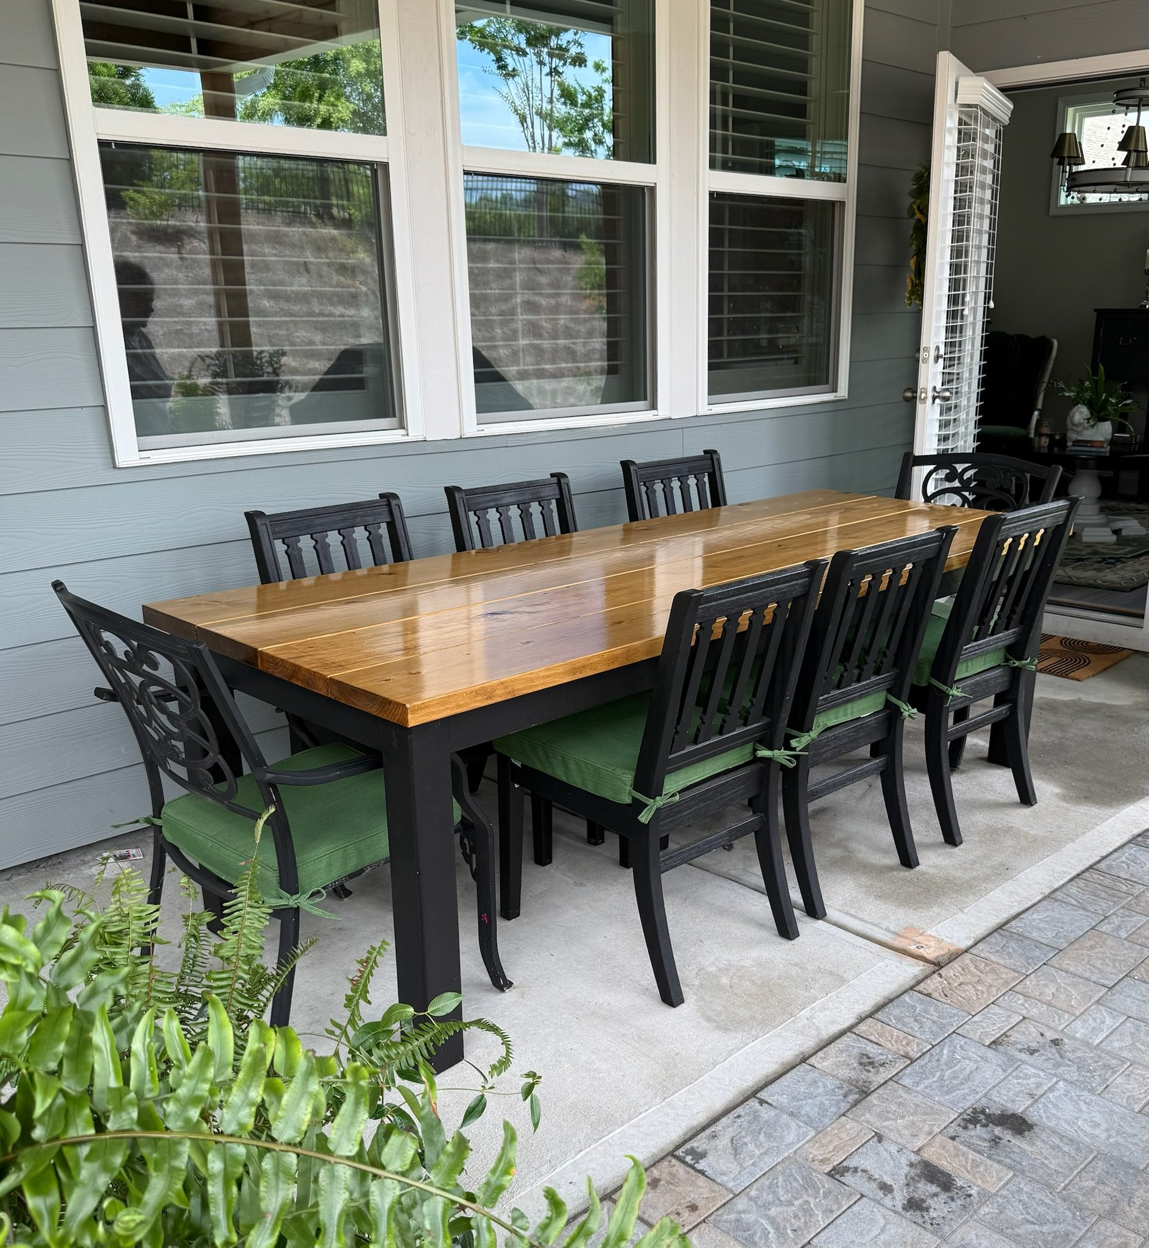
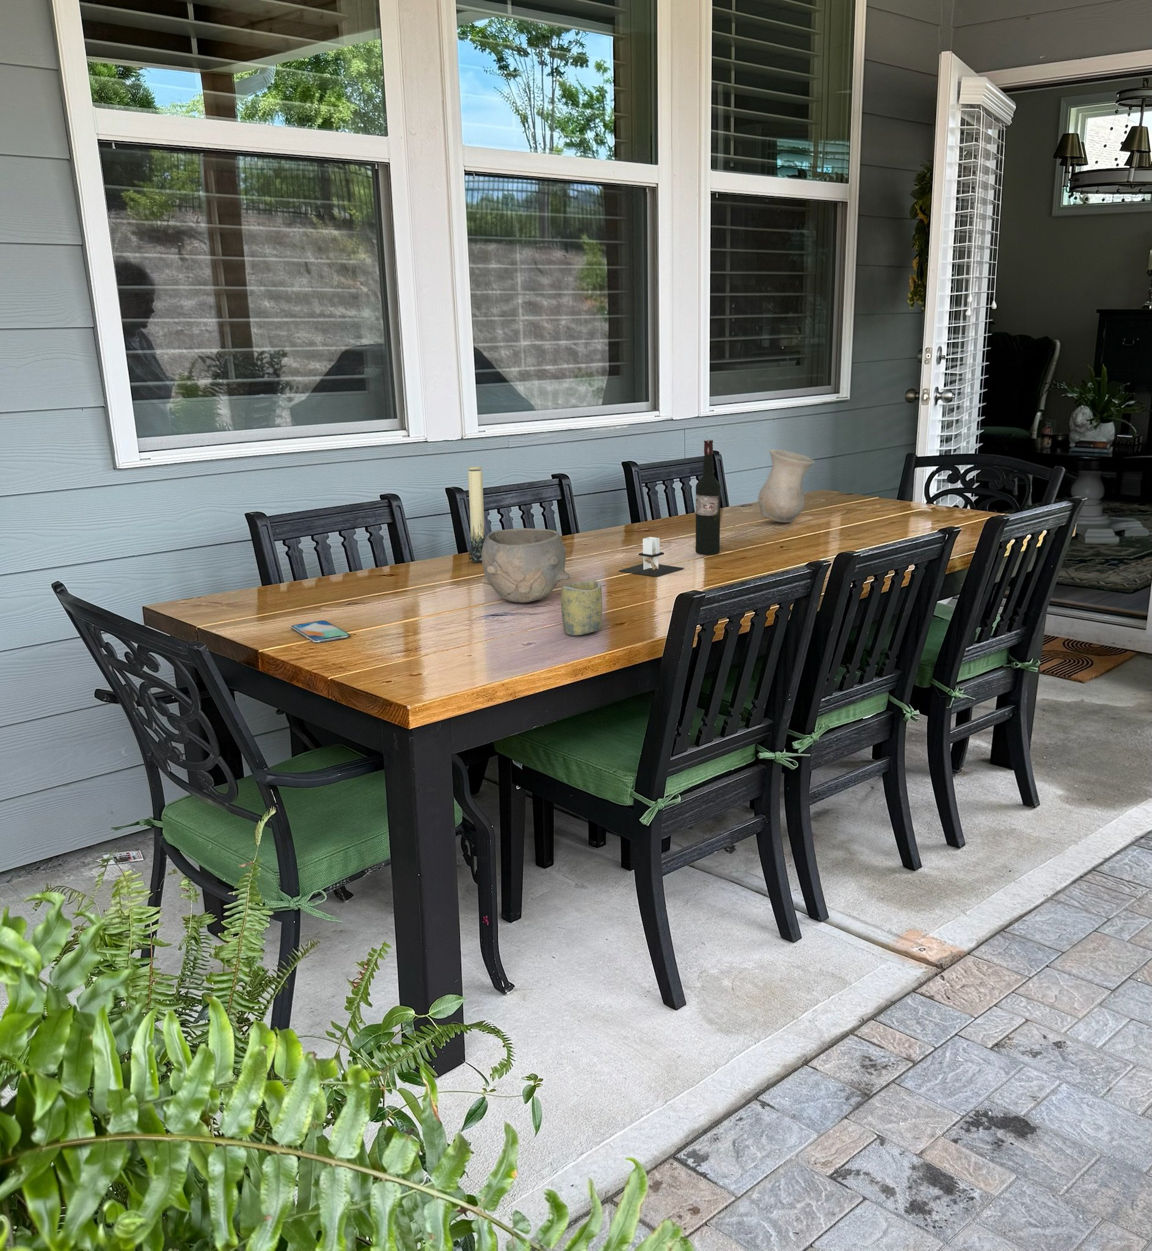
+ smartphone [290,620,351,643]
+ candle [468,466,486,563]
+ vase [757,449,815,523]
+ bowl [481,527,571,603]
+ architectural model [618,536,684,578]
+ wine bottle [695,439,721,556]
+ cup [560,580,603,636]
